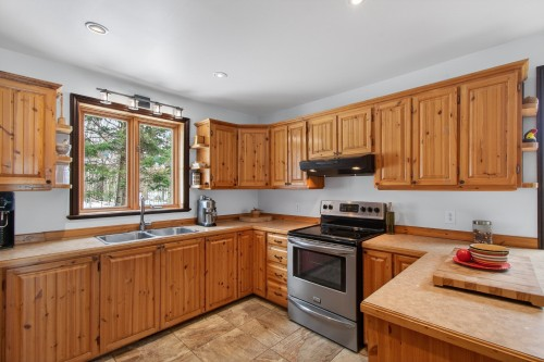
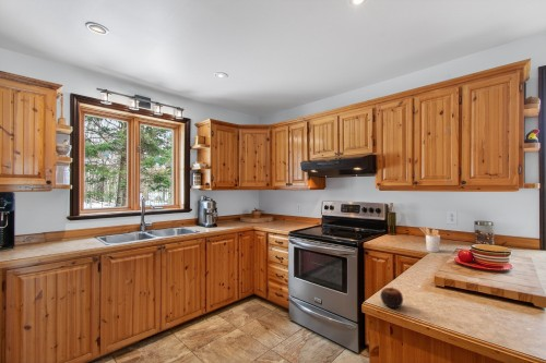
+ apple [379,286,404,308]
+ utensil holder [418,226,441,253]
